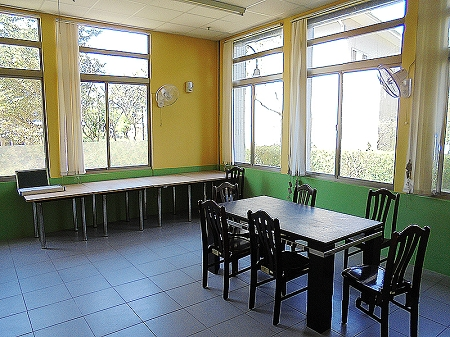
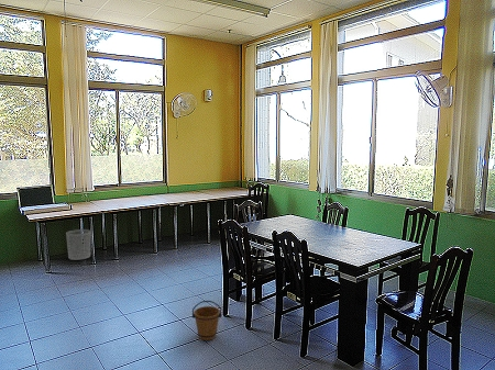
+ bucket [191,300,223,341]
+ waste bin [65,228,91,261]
